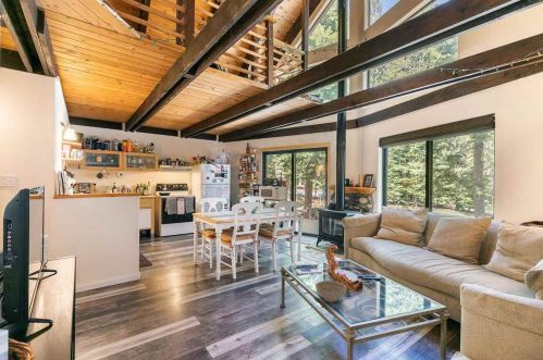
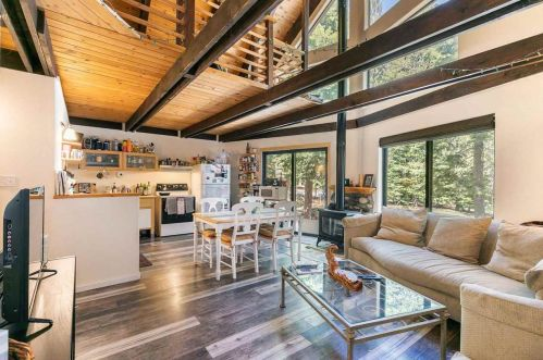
- decorative bowl [314,280,347,303]
